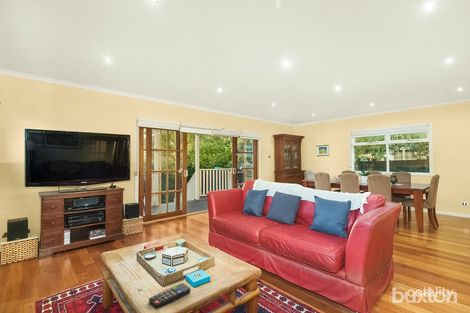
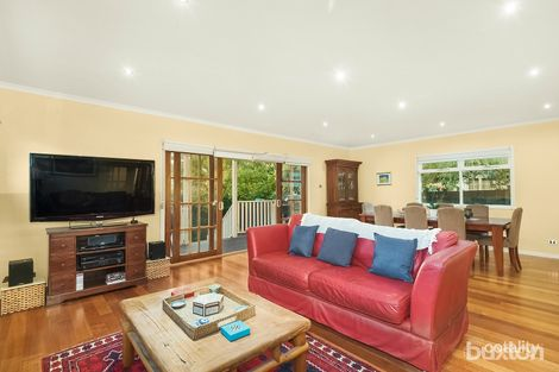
- remote control [148,282,191,310]
